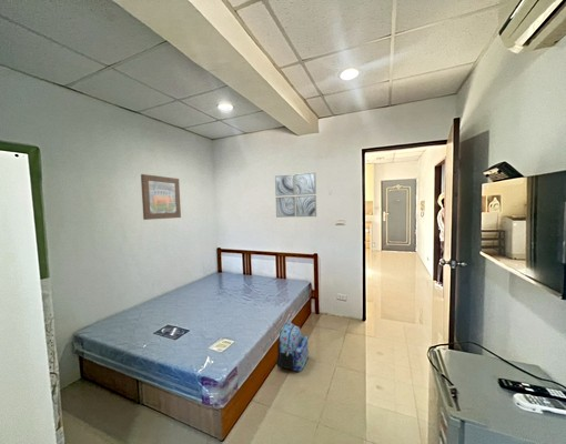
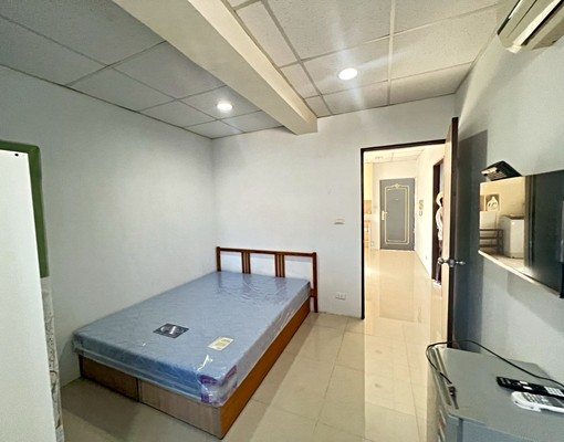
- backpack [275,320,310,373]
- wall art [274,171,317,219]
- wall art [140,173,182,221]
